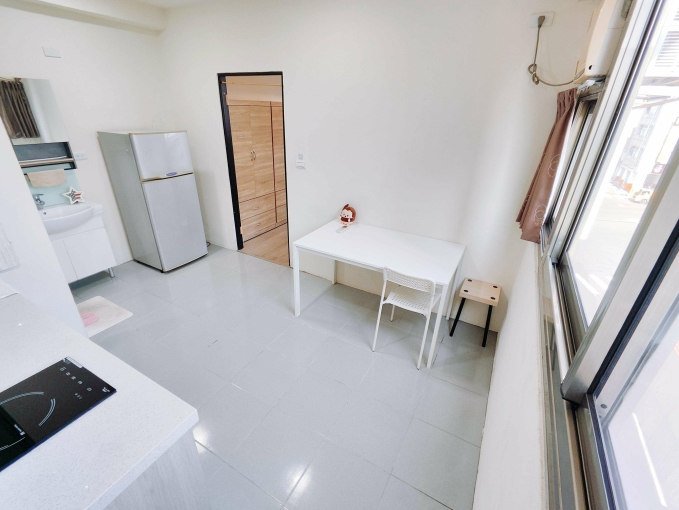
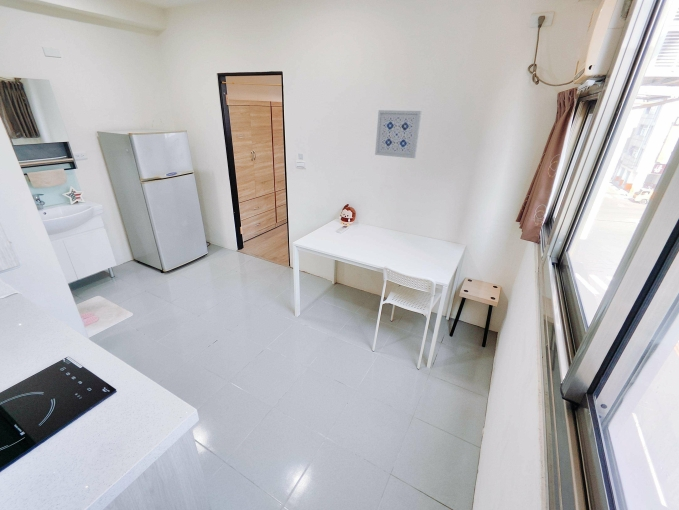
+ wall art [374,109,422,159]
